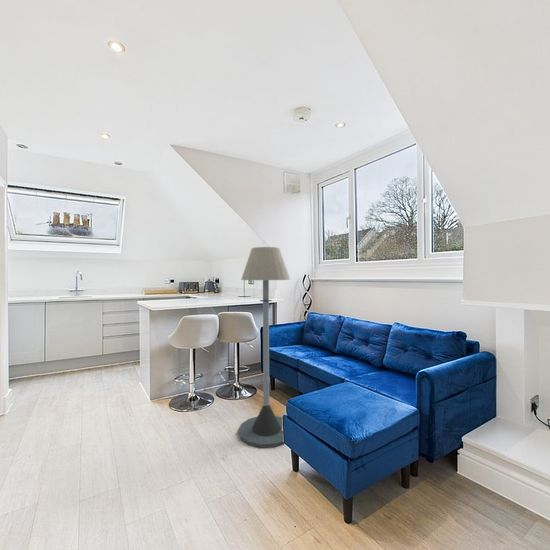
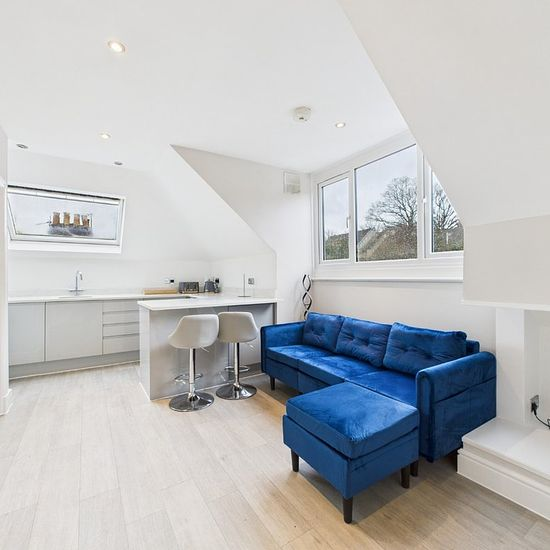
- floor lamp [237,246,291,449]
